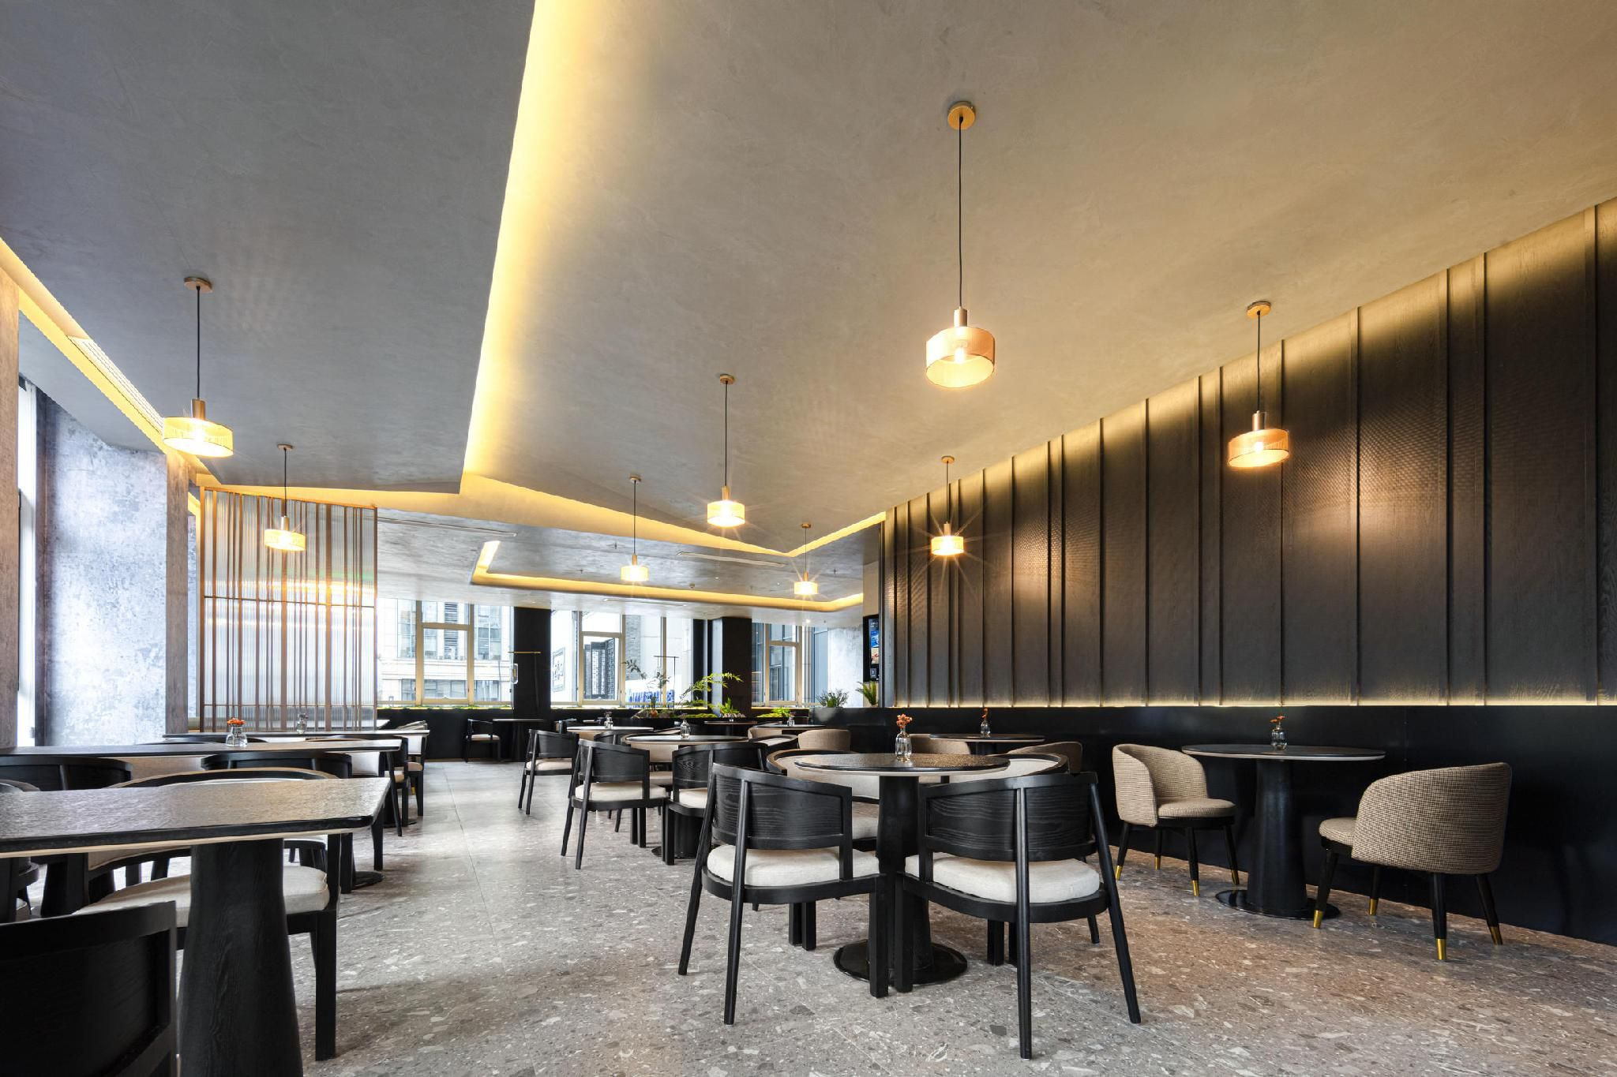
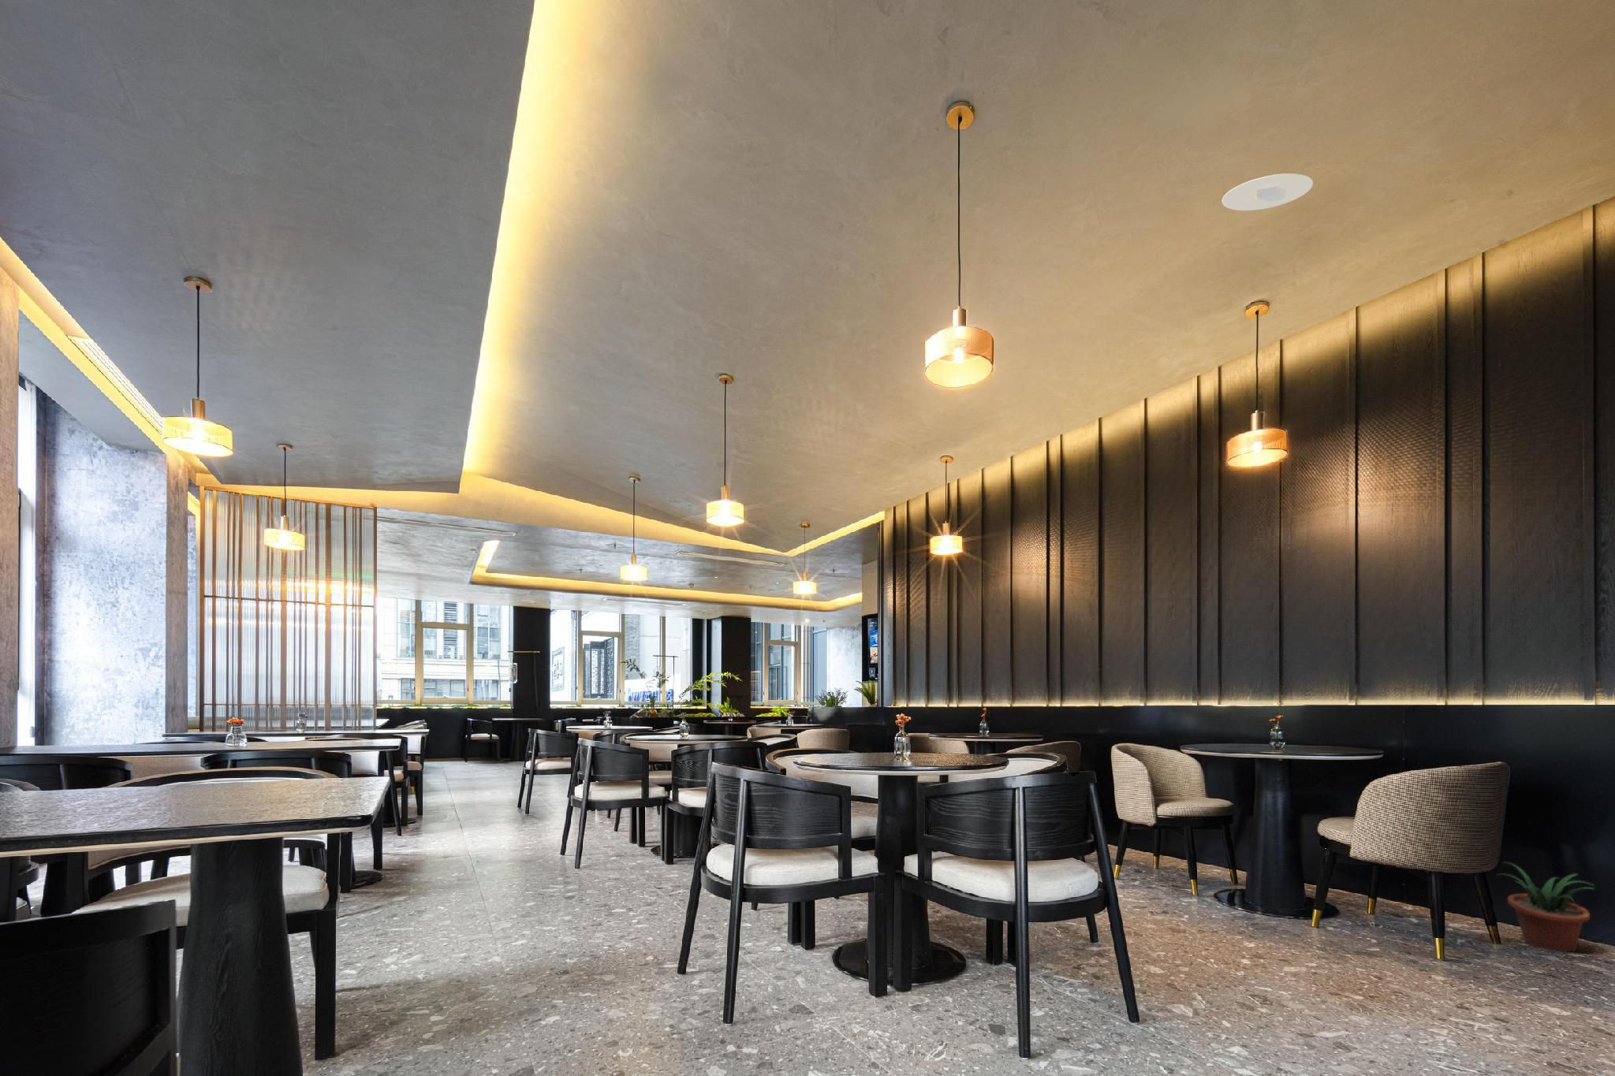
+ recessed light [1221,173,1314,211]
+ potted plant [1496,861,1596,952]
